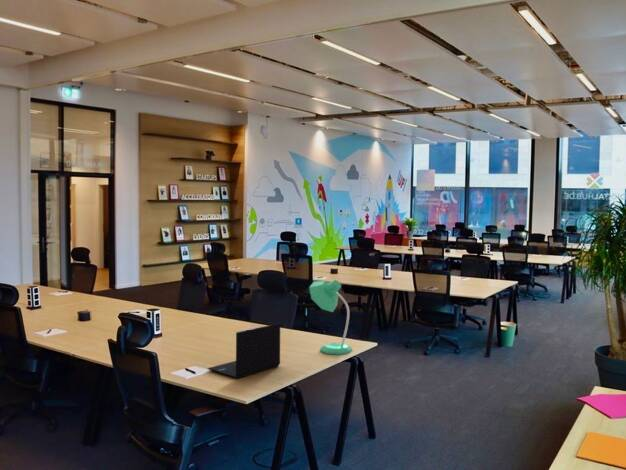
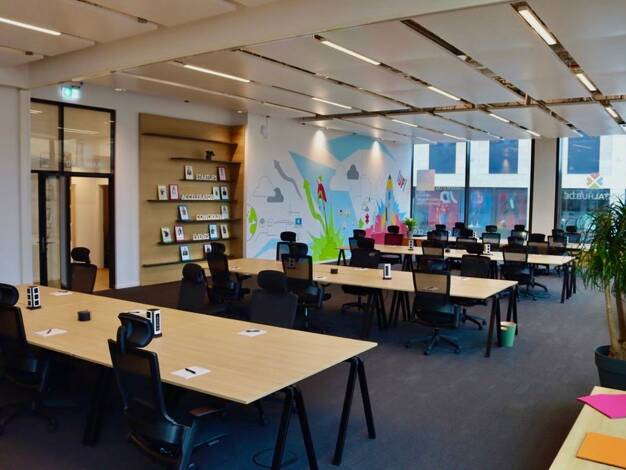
- desk lamp [308,279,353,356]
- laptop [207,322,281,380]
